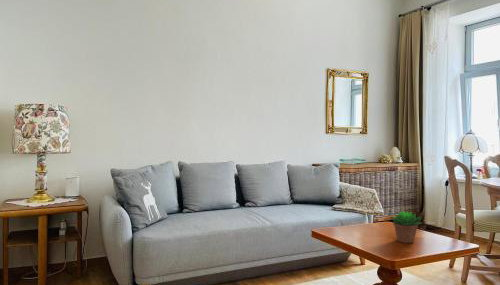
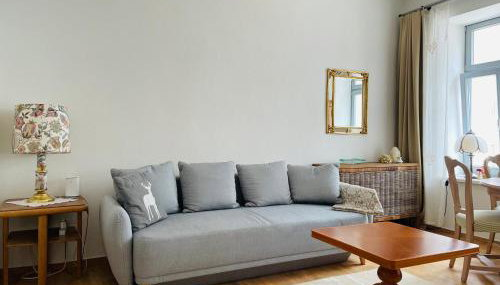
- succulent plant [391,210,424,244]
